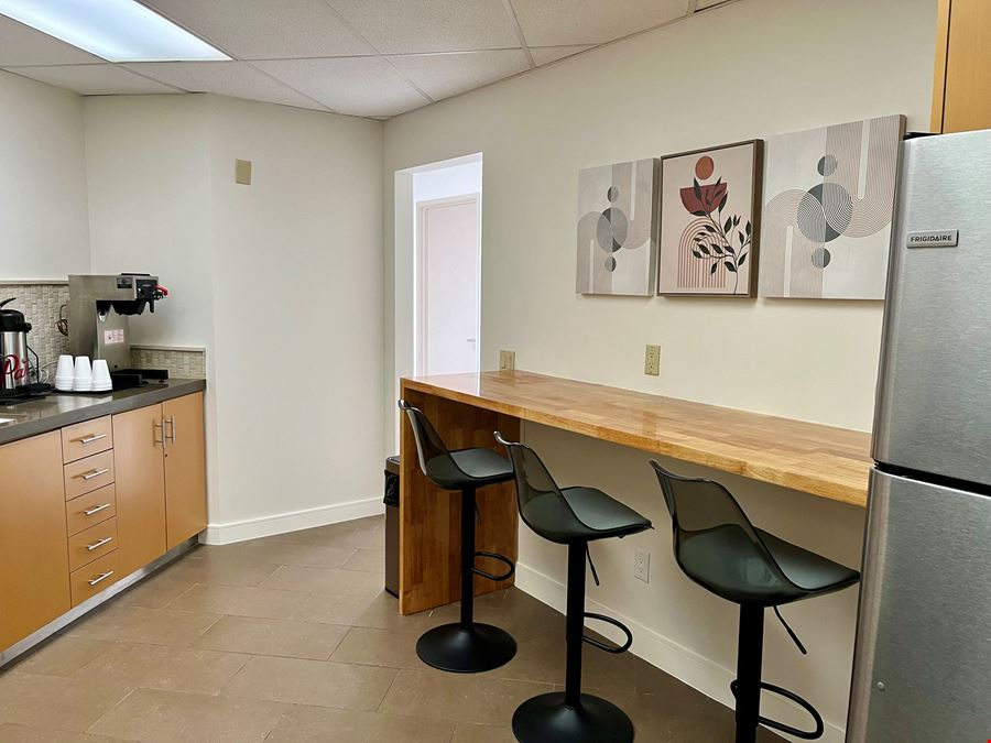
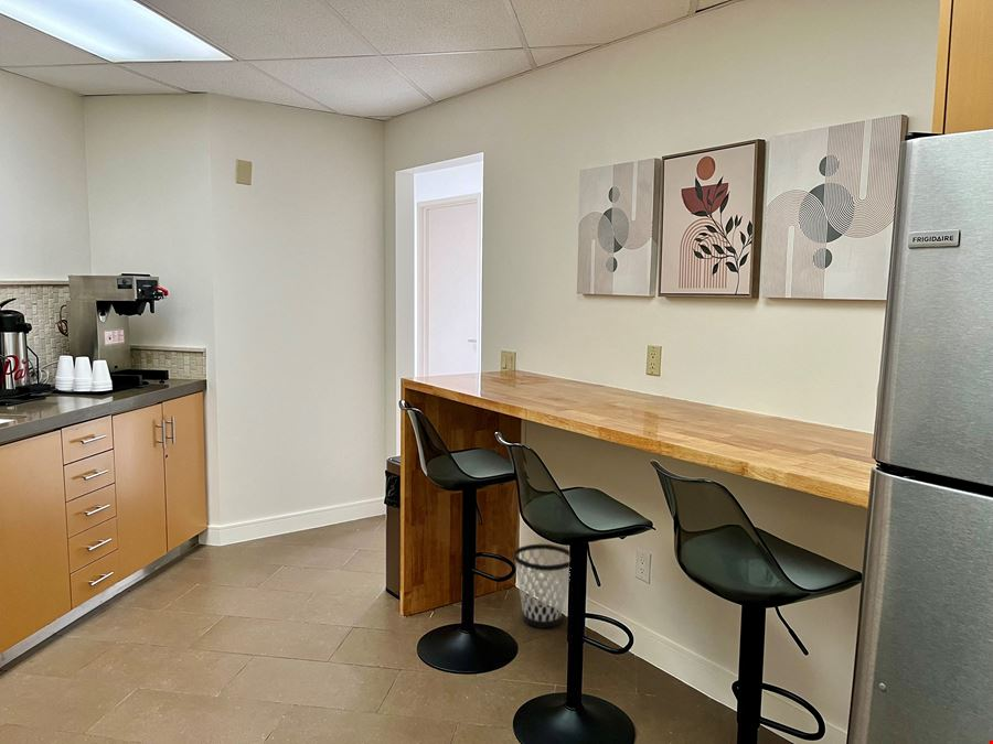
+ wastebasket [513,543,570,629]
